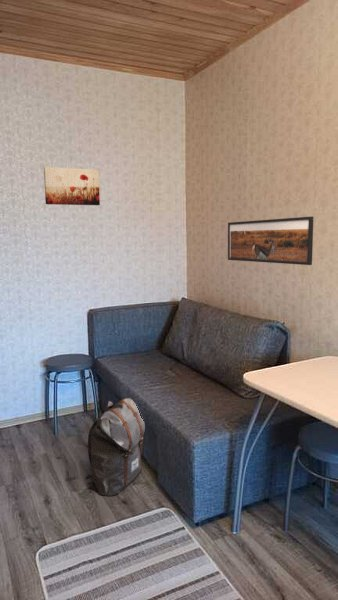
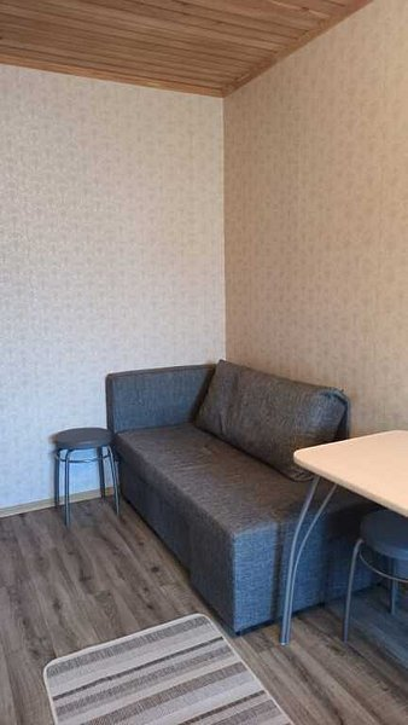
- backpack [84,397,146,497]
- wall art [43,166,101,206]
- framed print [227,215,314,266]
